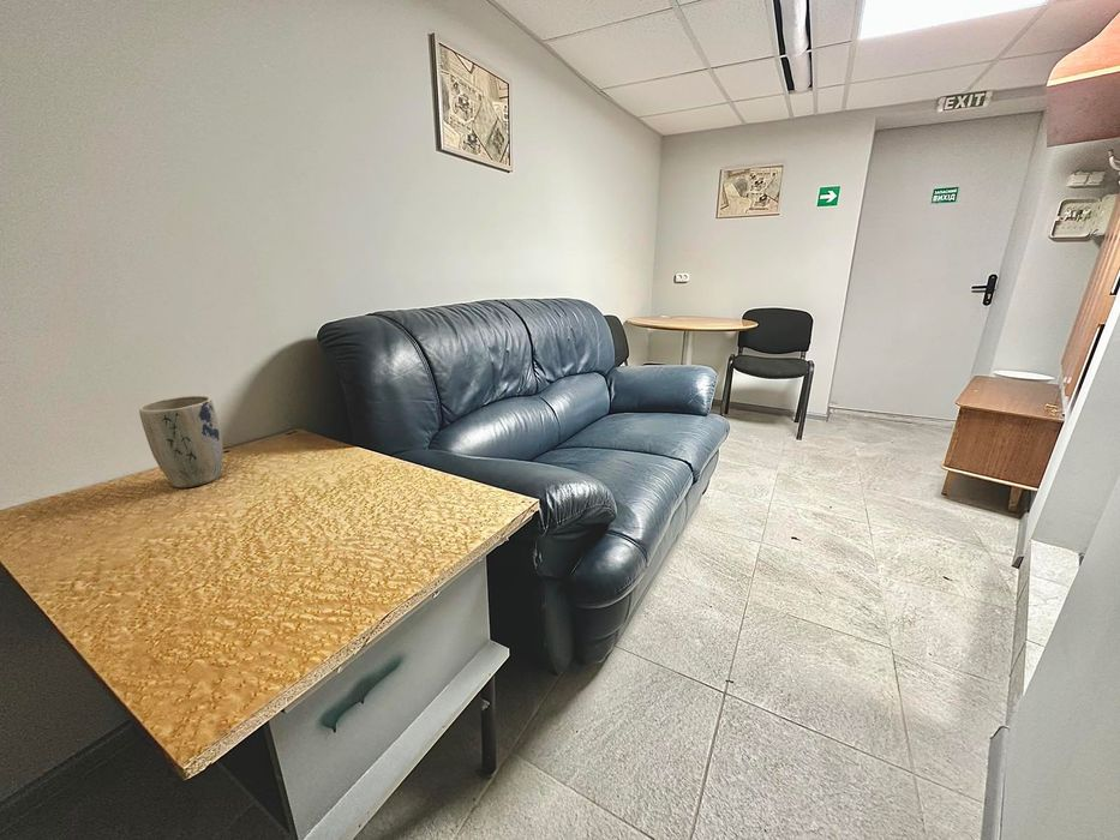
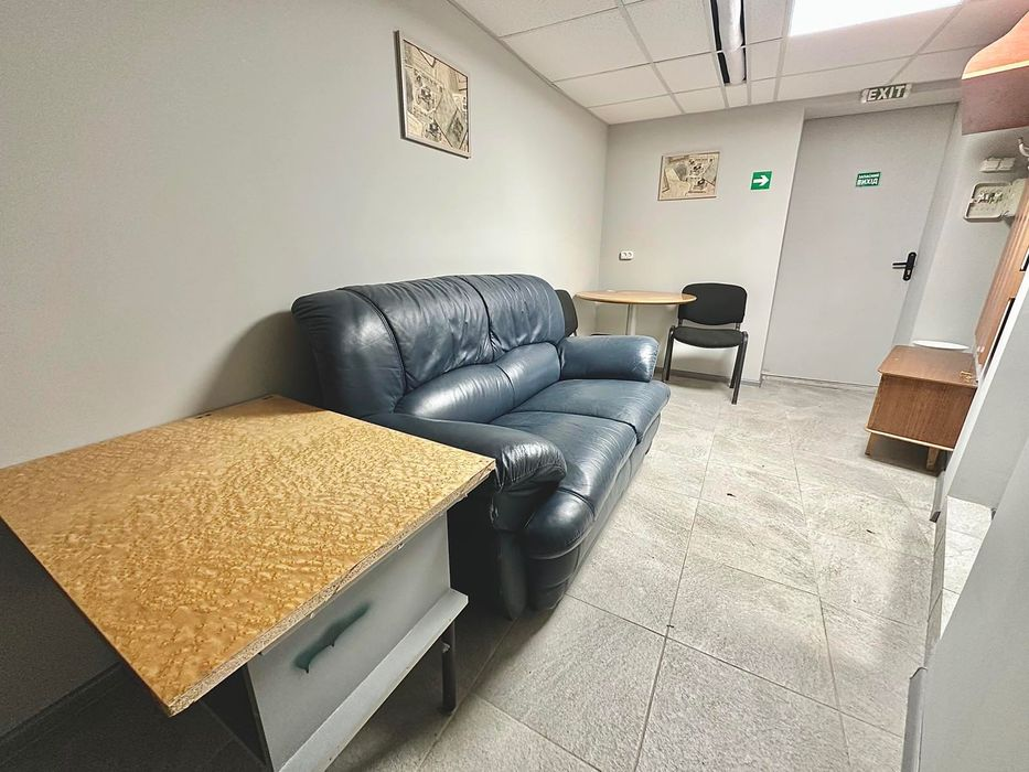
- plant pot [138,395,224,488]
